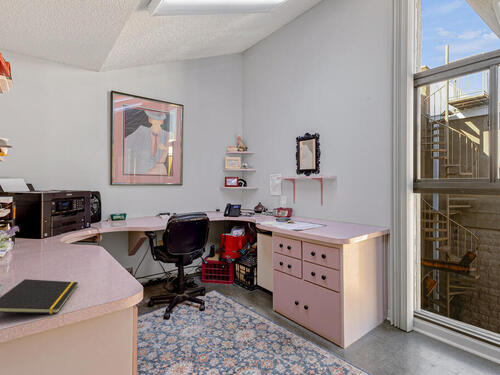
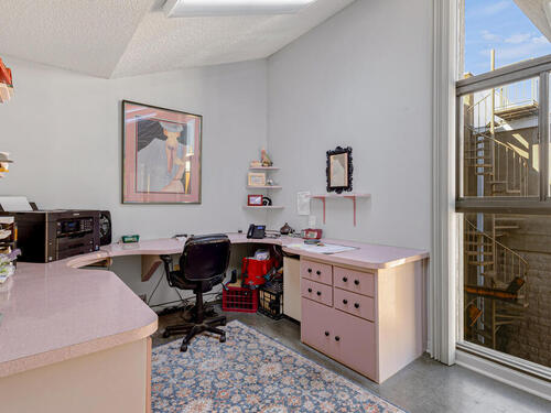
- notepad [0,278,79,315]
